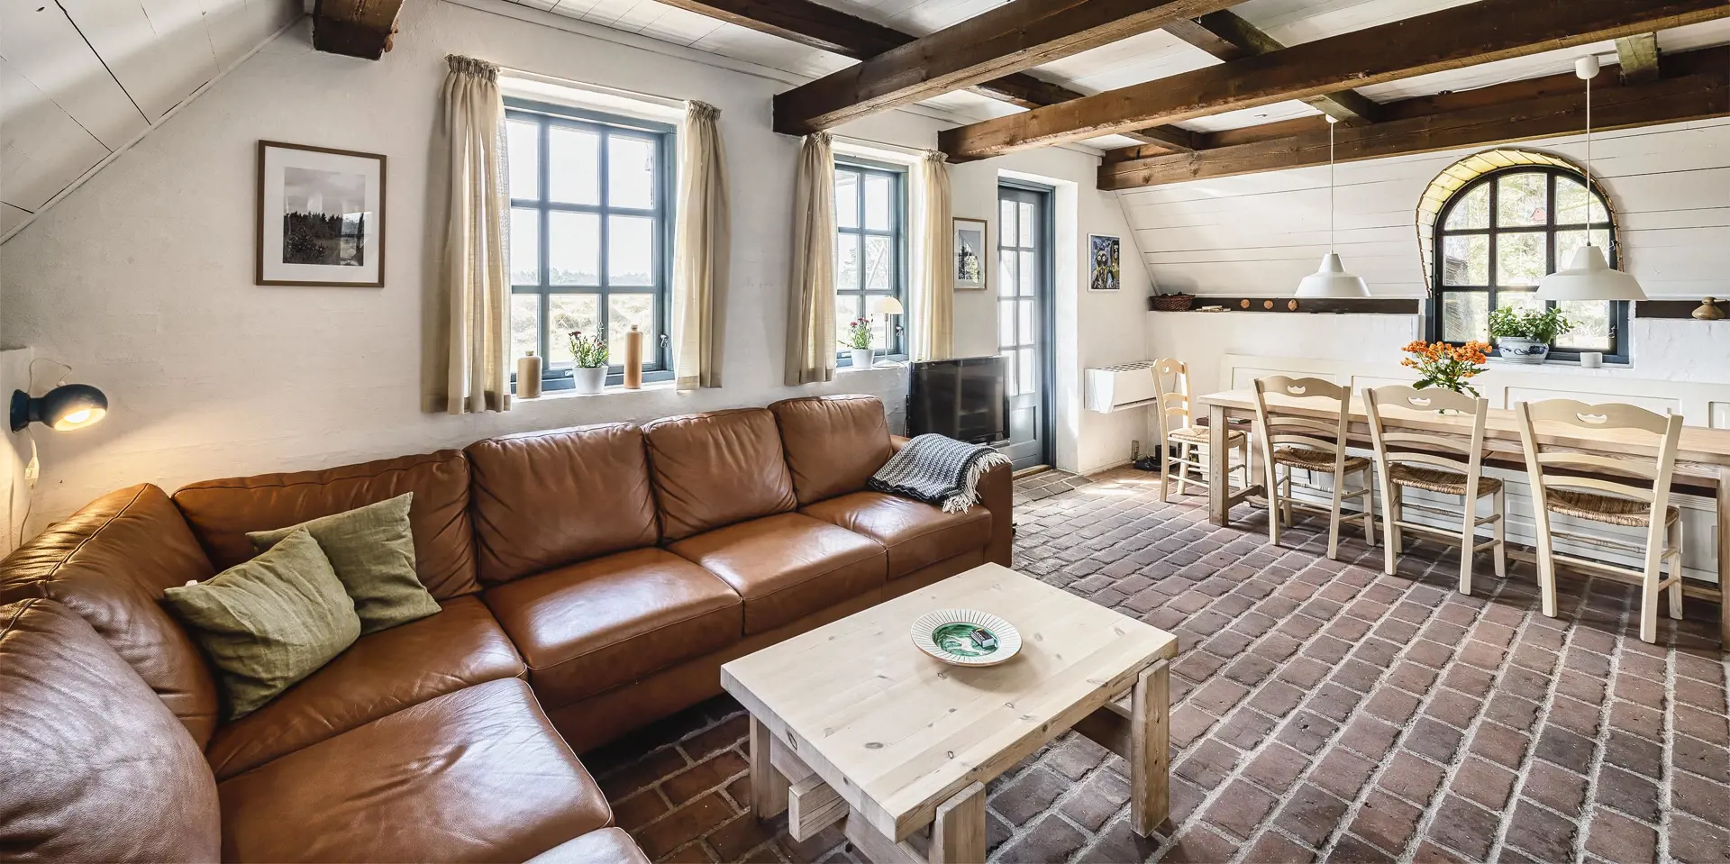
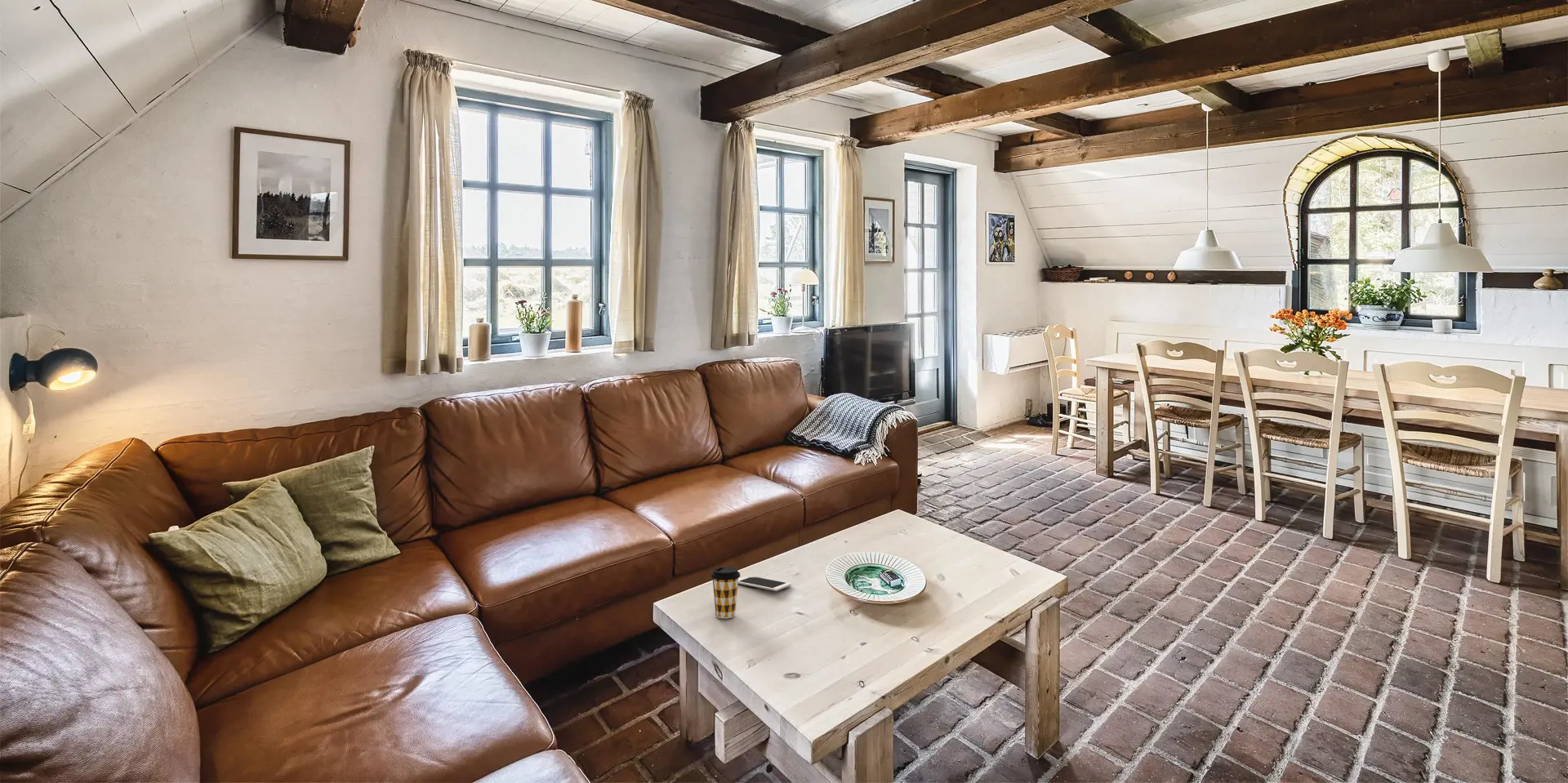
+ cell phone [737,576,792,592]
+ coffee cup [711,566,741,619]
